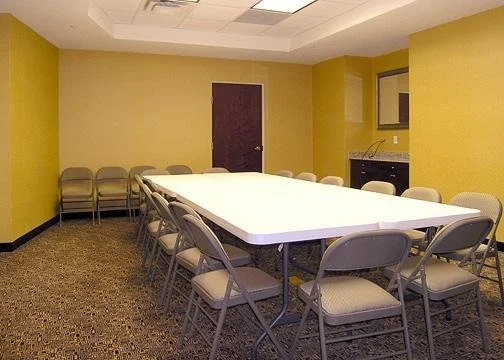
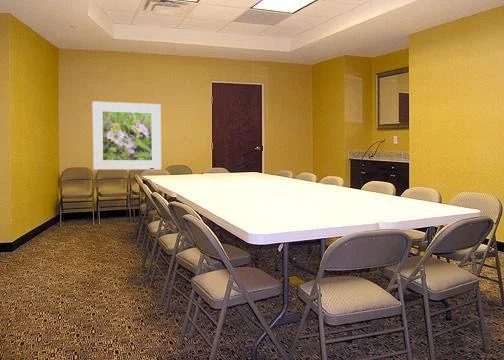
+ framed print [92,100,162,170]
